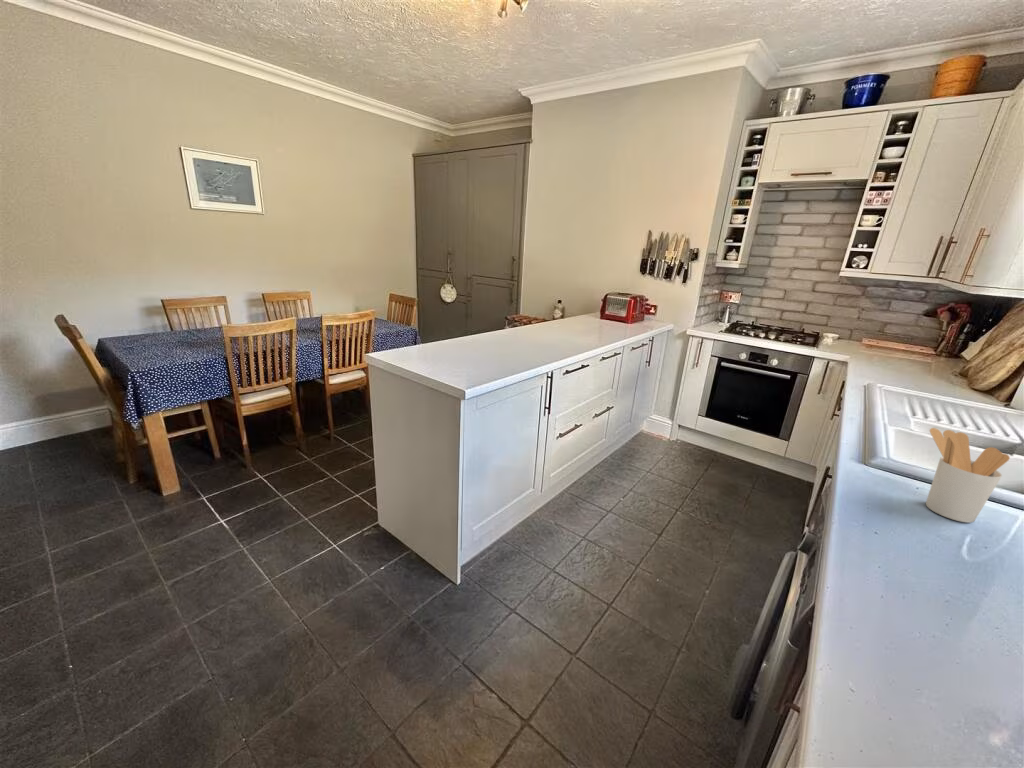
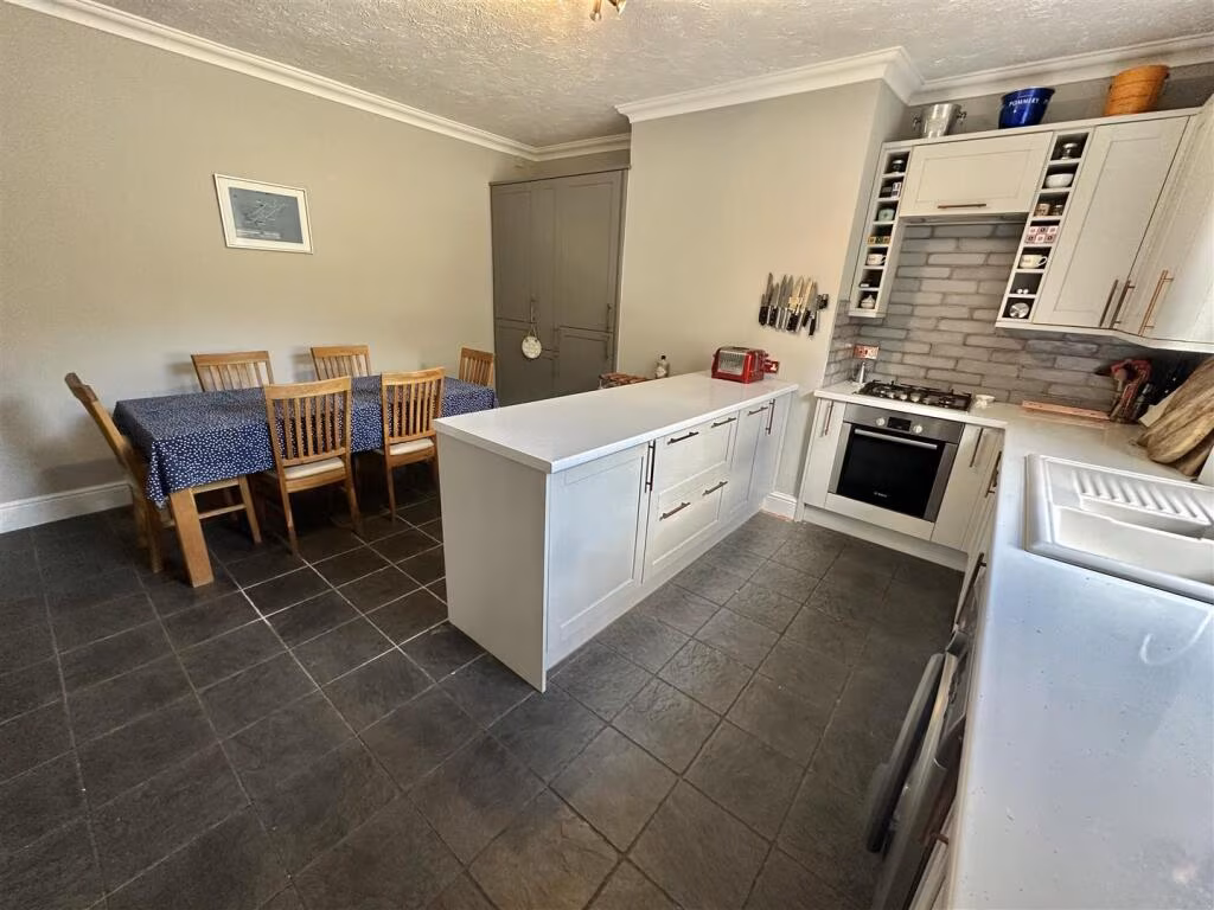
- utensil holder [925,427,1011,523]
